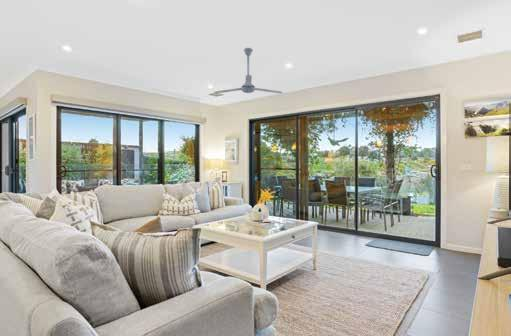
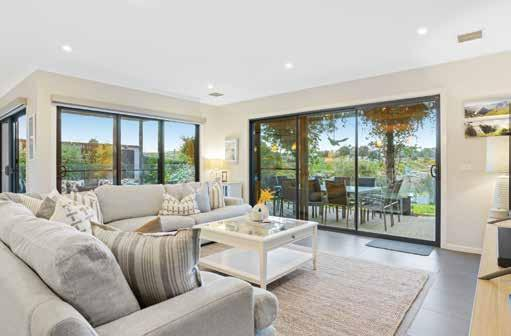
- ceiling fan [213,47,284,94]
